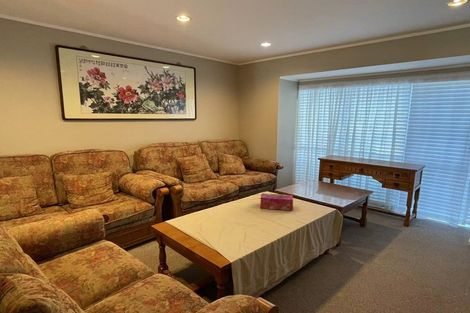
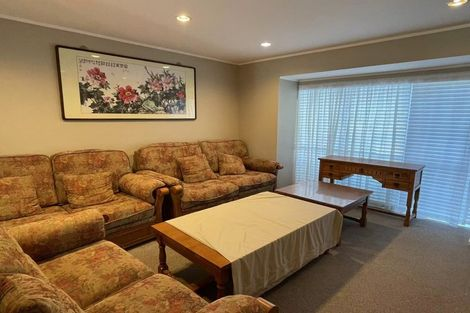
- tissue box [259,192,294,212]
